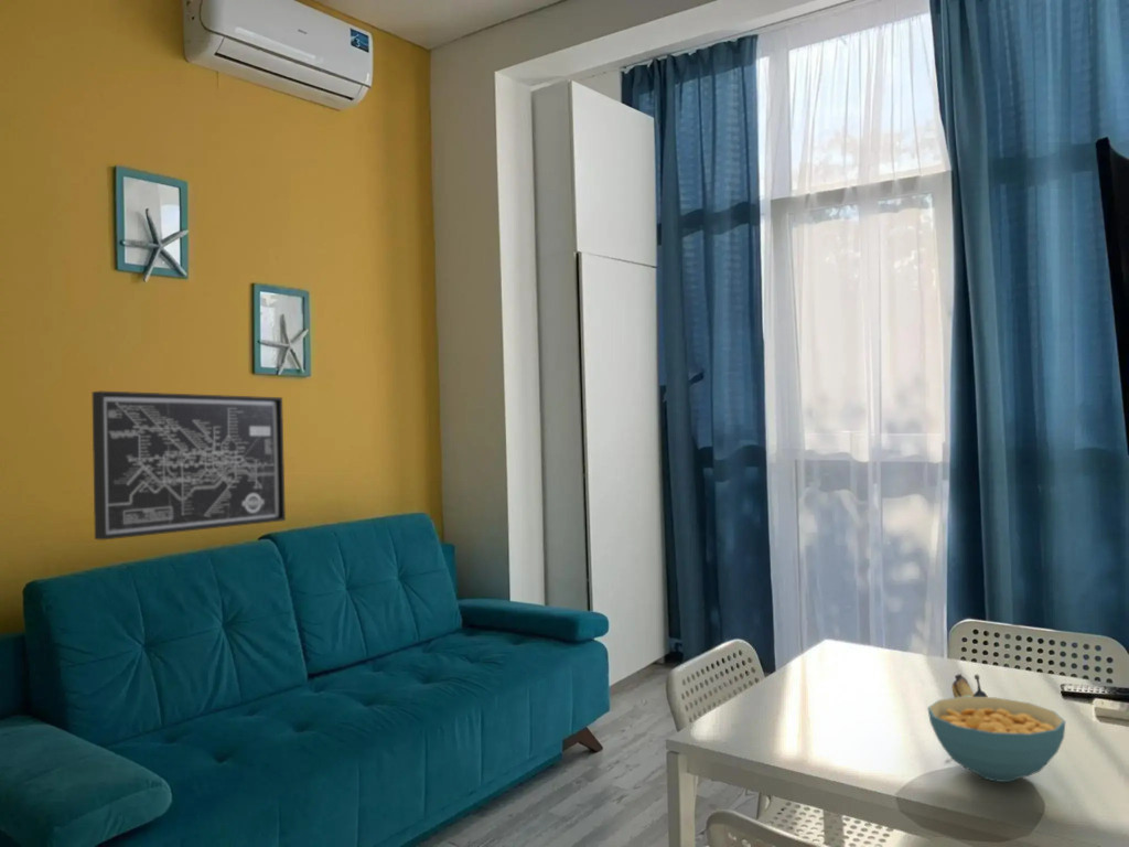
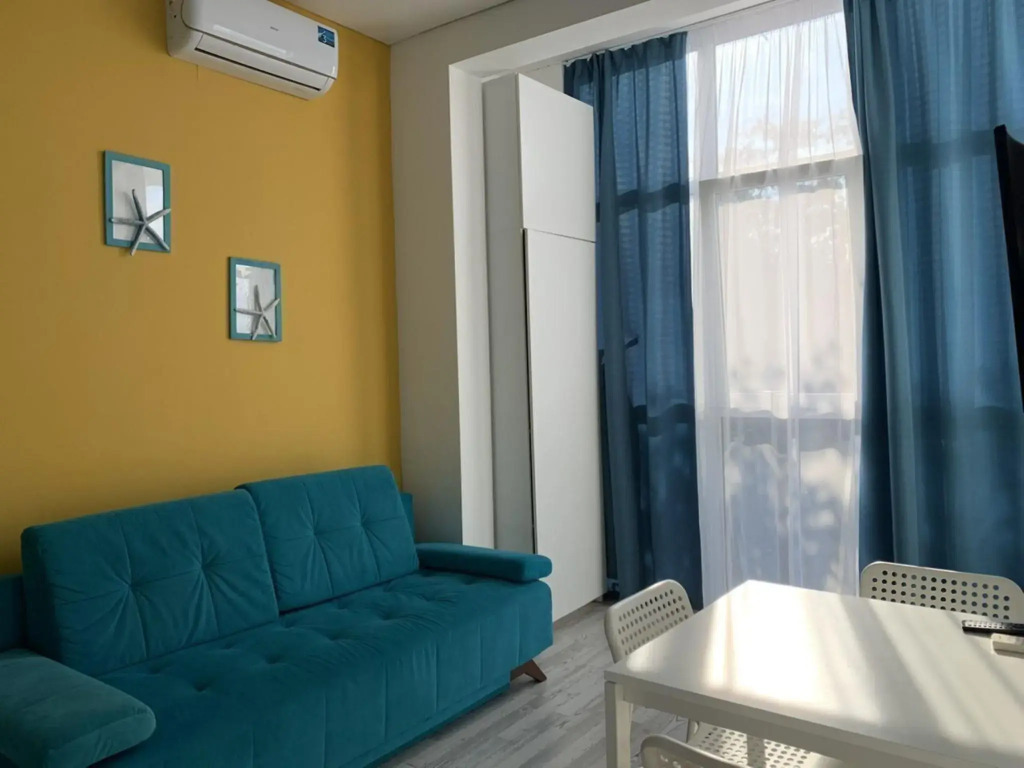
- cereal bowl [926,696,1066,783]
- banana [951,673,989,698]
- wall art [92,390,287,540]
